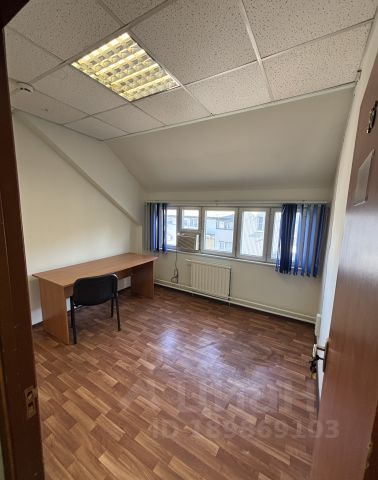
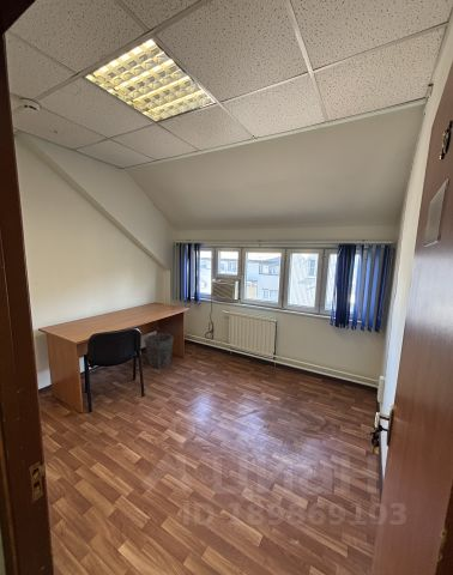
+ waste bin [143,332,175,369]
